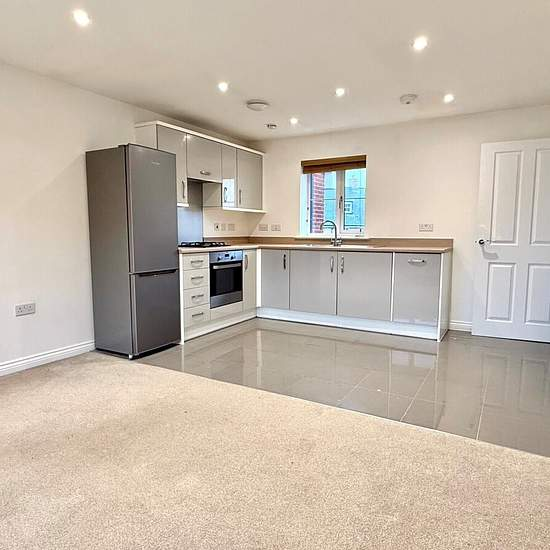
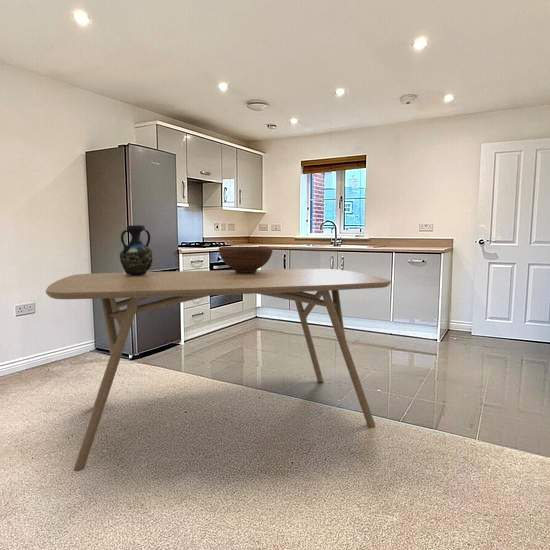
+ vase [119,224,153,275]
+ fruit bowl [218,246,274,273]
+ dining table [45,268,392,472]
